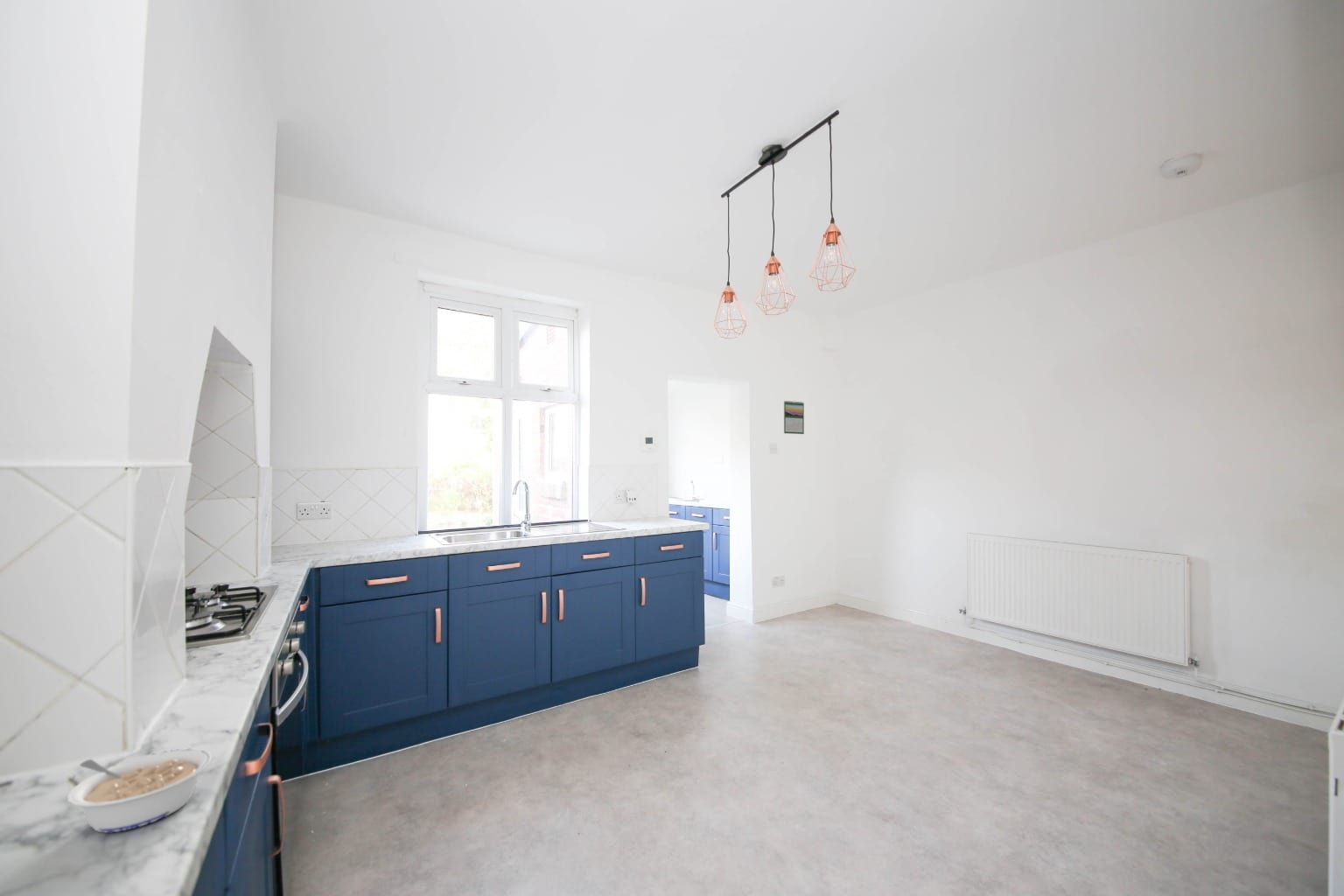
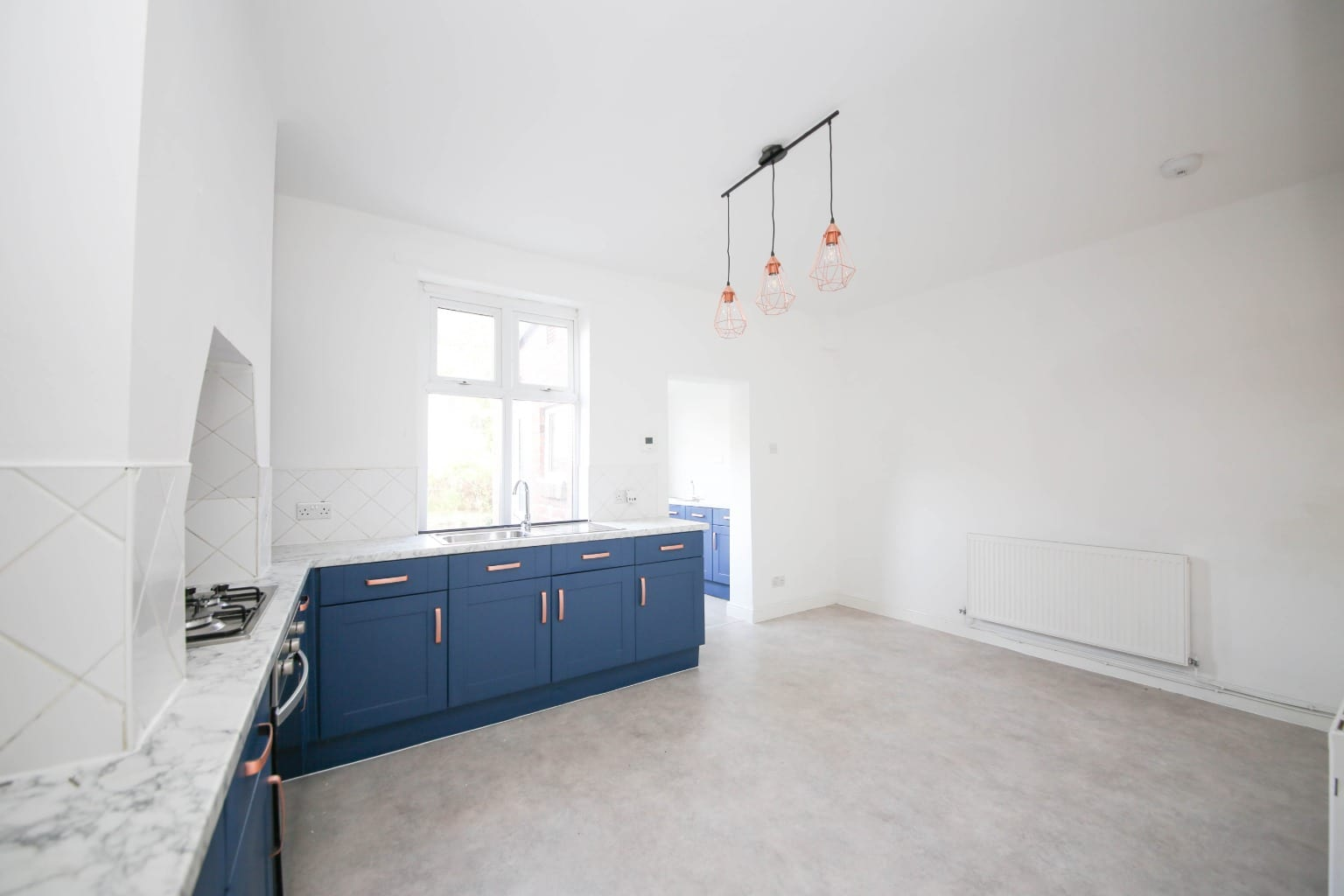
- legume [66,748,213,834]
- calendar [783,400,805,435]
